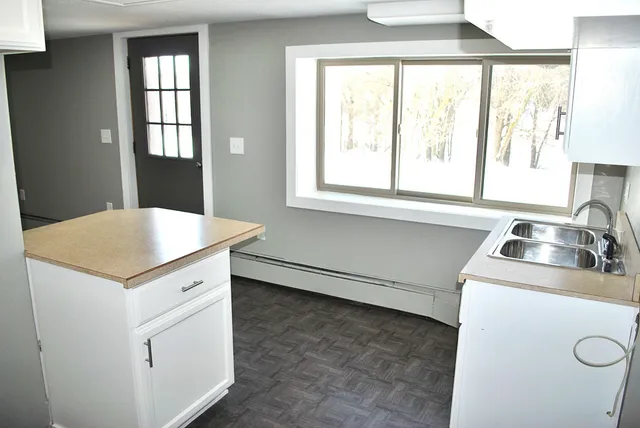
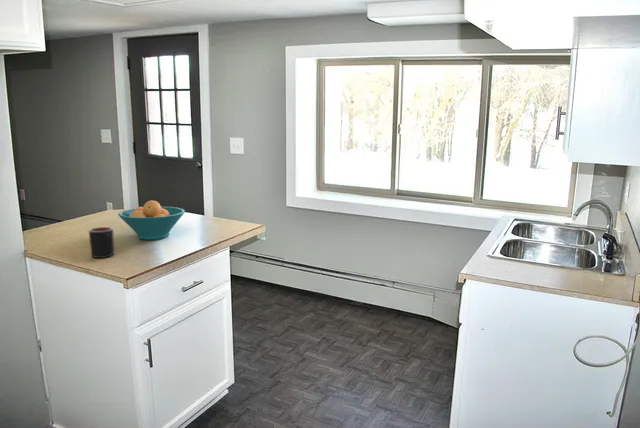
+ mug [88,226,115,259]
+ fruit bowl [117,200,186,241]
